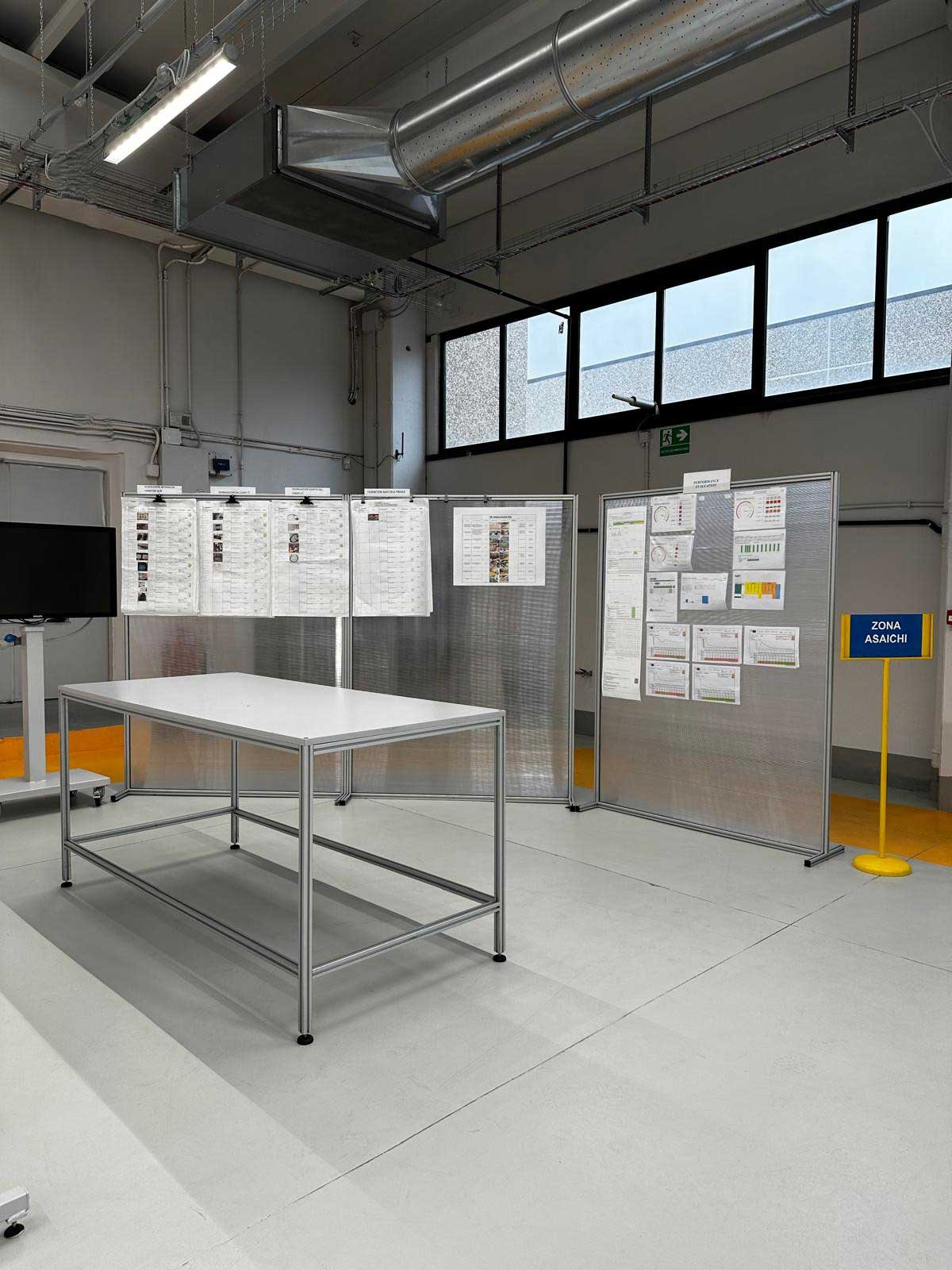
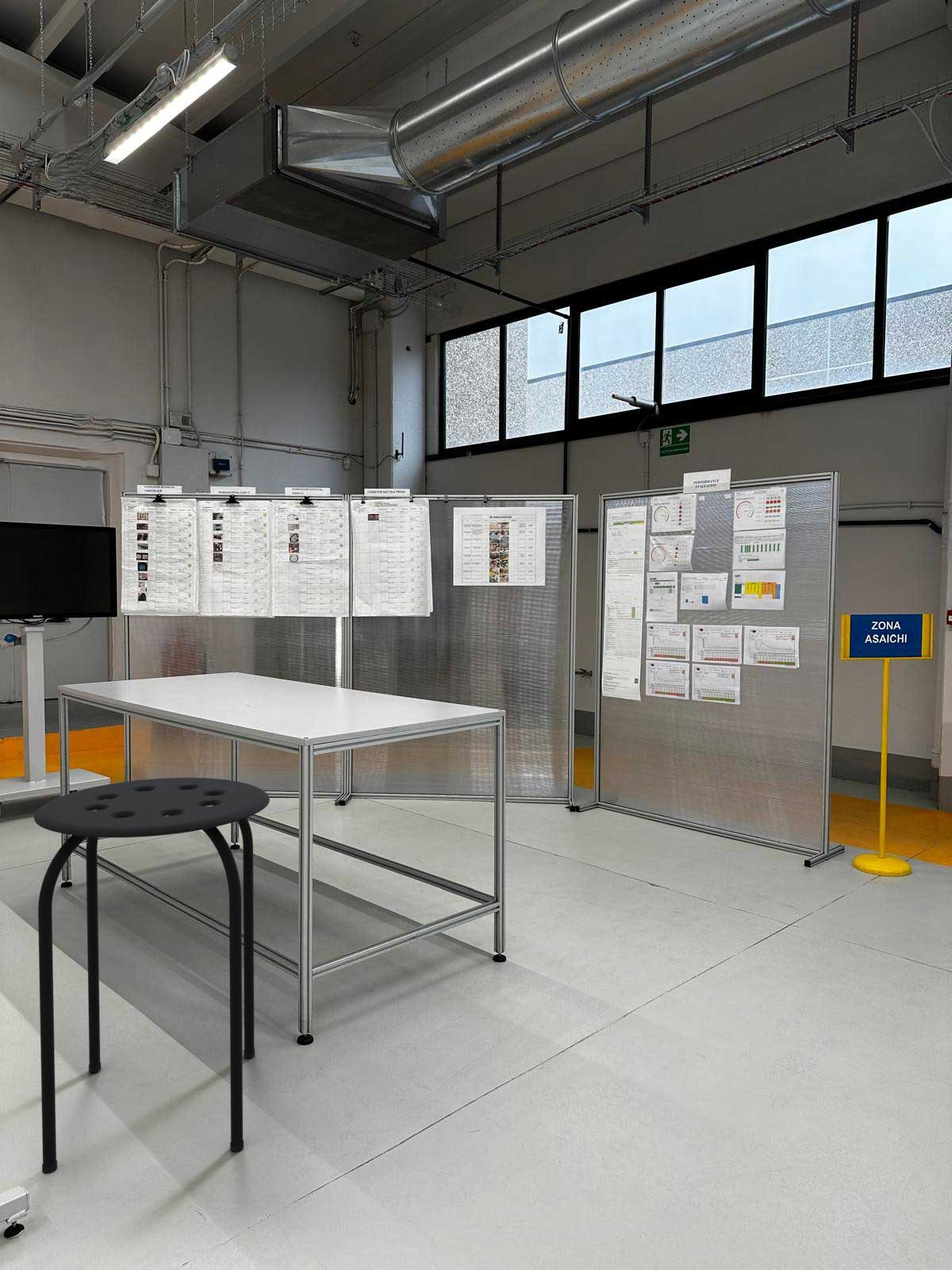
+ stool [33,777,271,1175]
